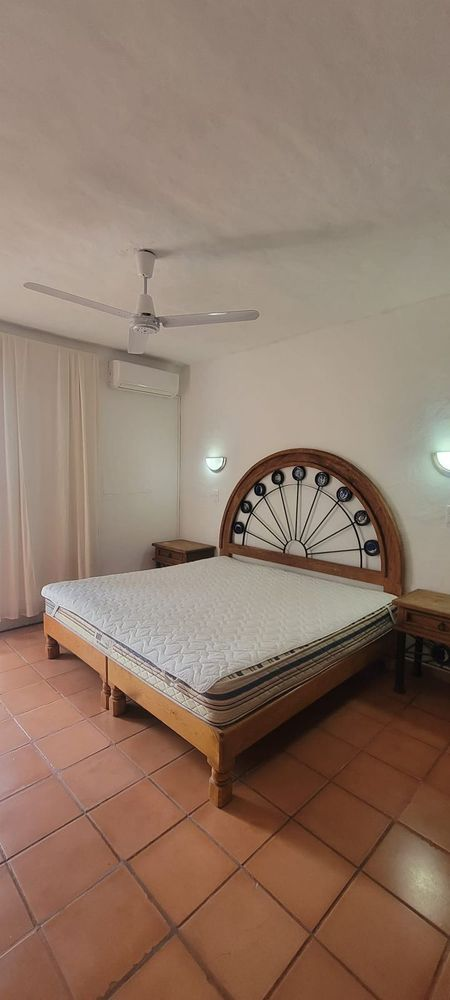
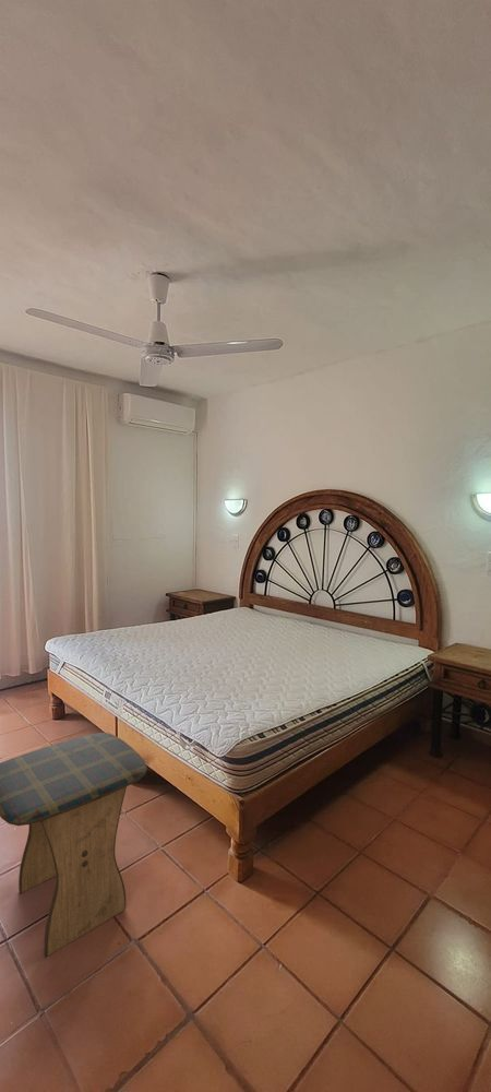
+ stool [0,732,148,959]
